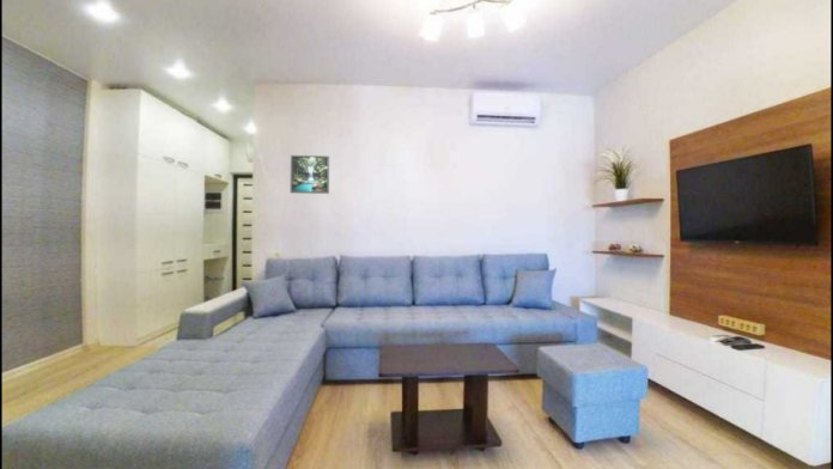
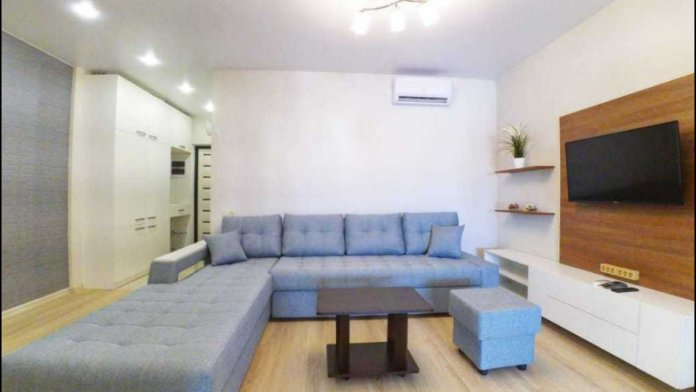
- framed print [290,154,330,195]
